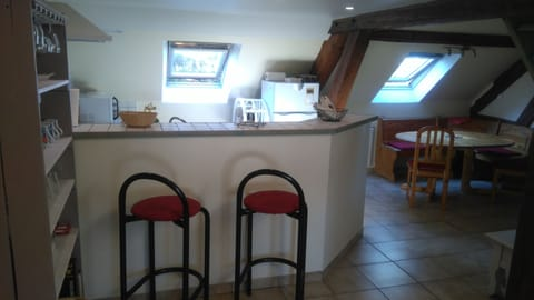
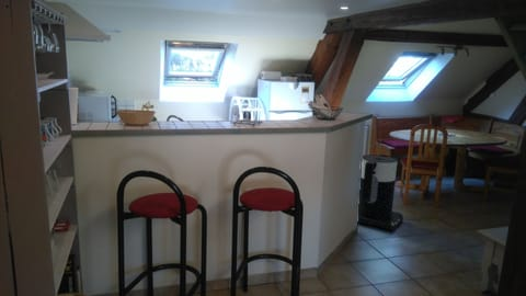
+ trash can [357,153,404,231]
